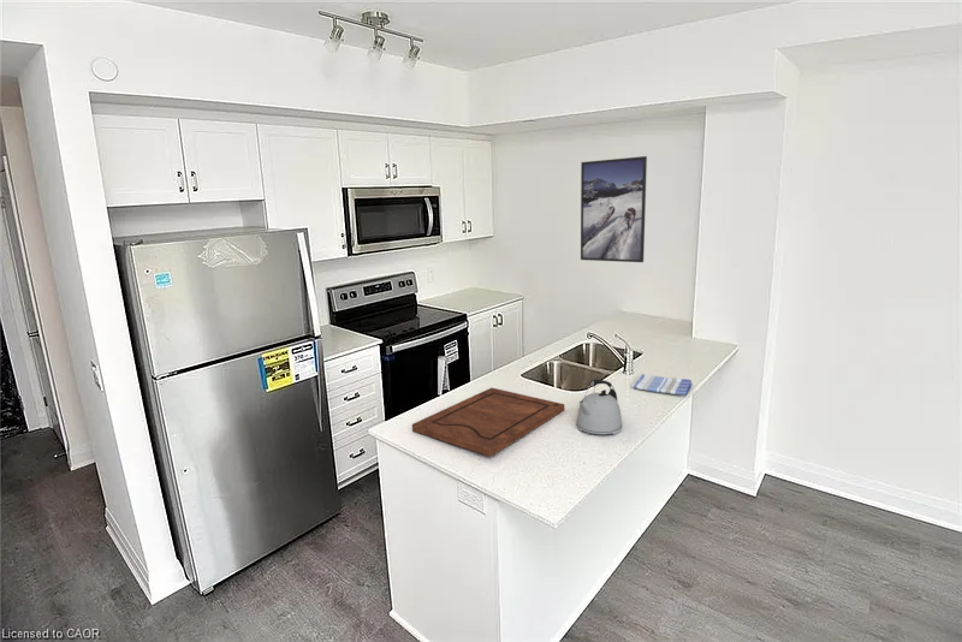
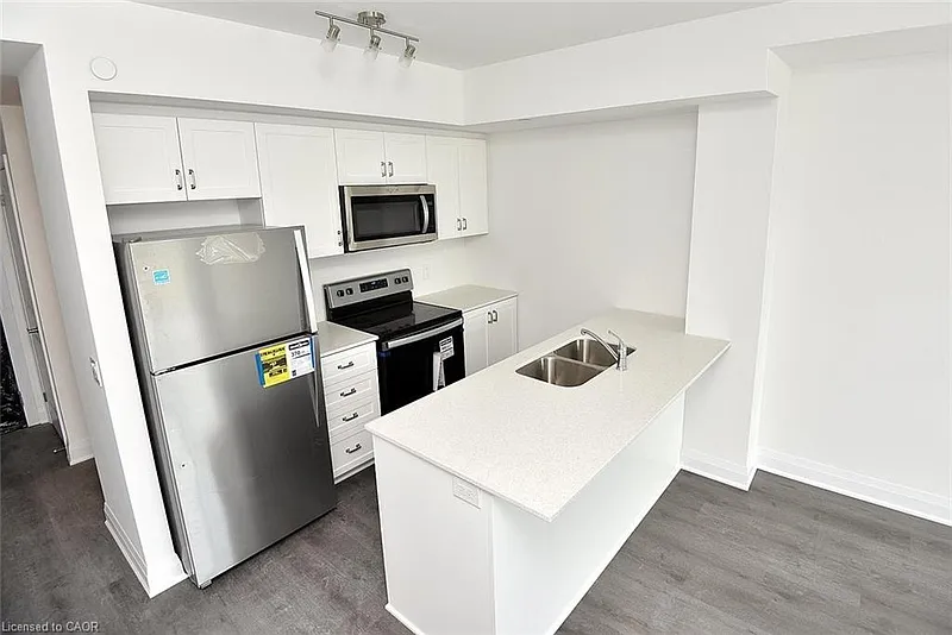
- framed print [580,155,648,263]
- dish towel [631,373,694,397]
- cutting board [411,387,565,457]
- kettle [576,379,623,436]
